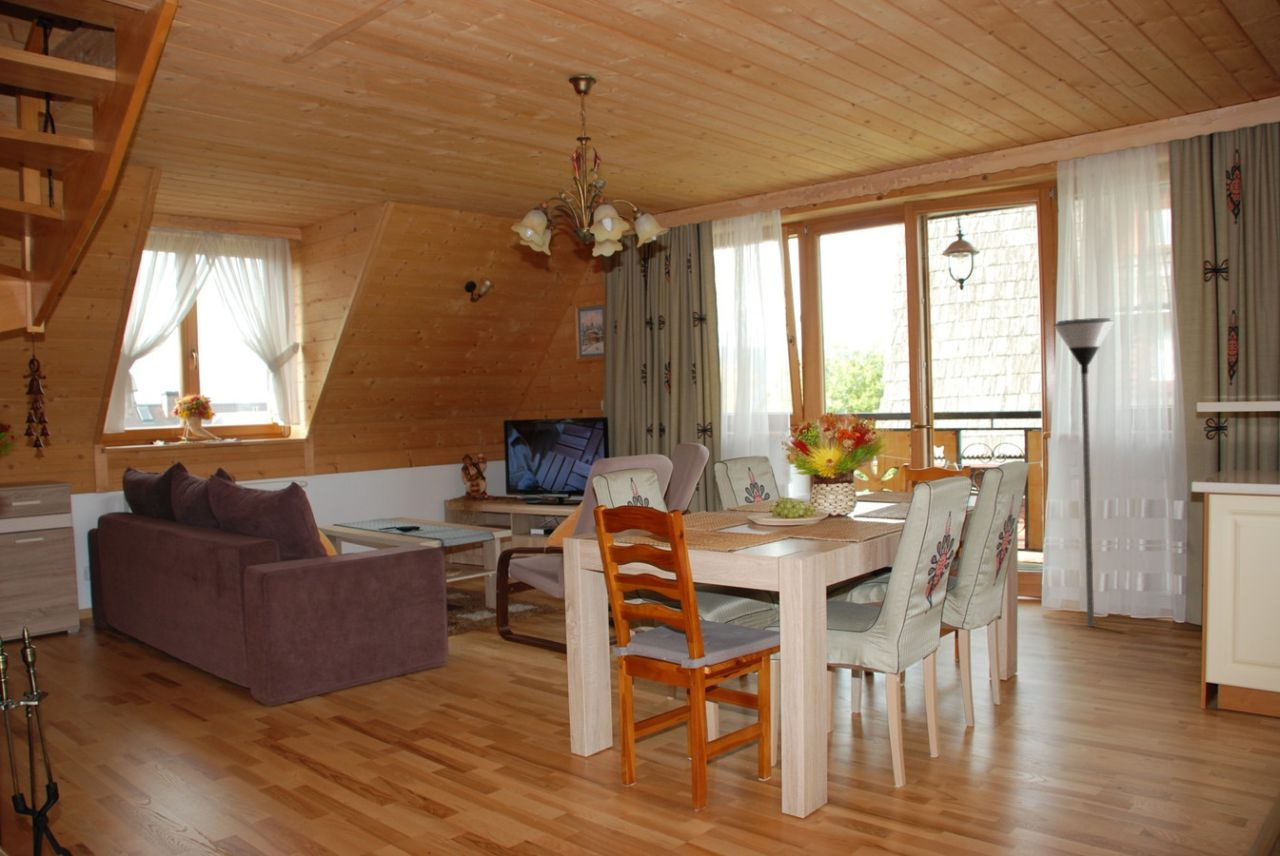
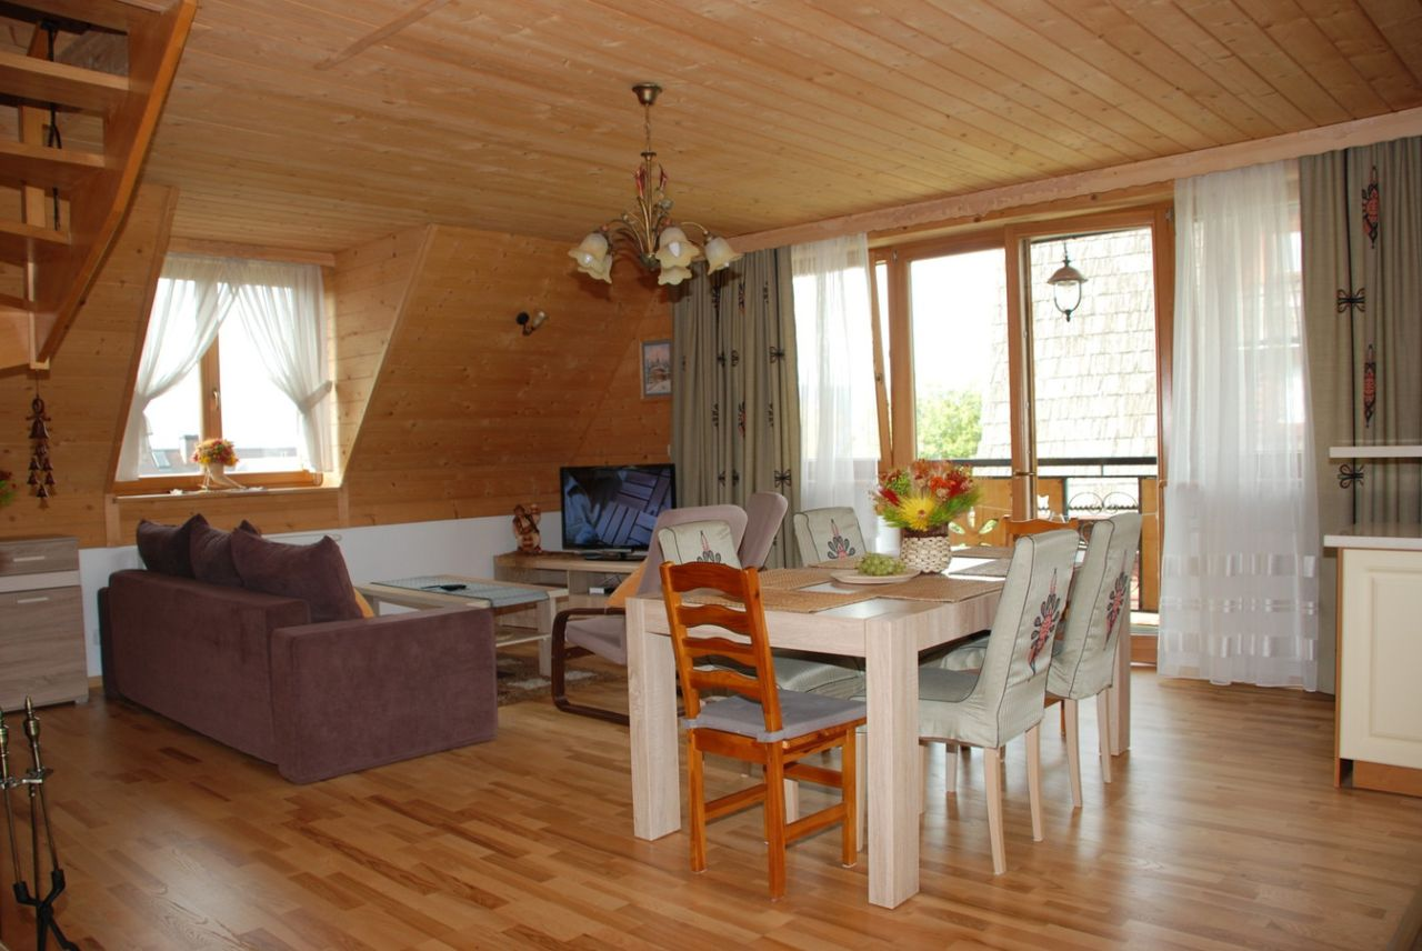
- floor lamp [1052,317,1116,628]
